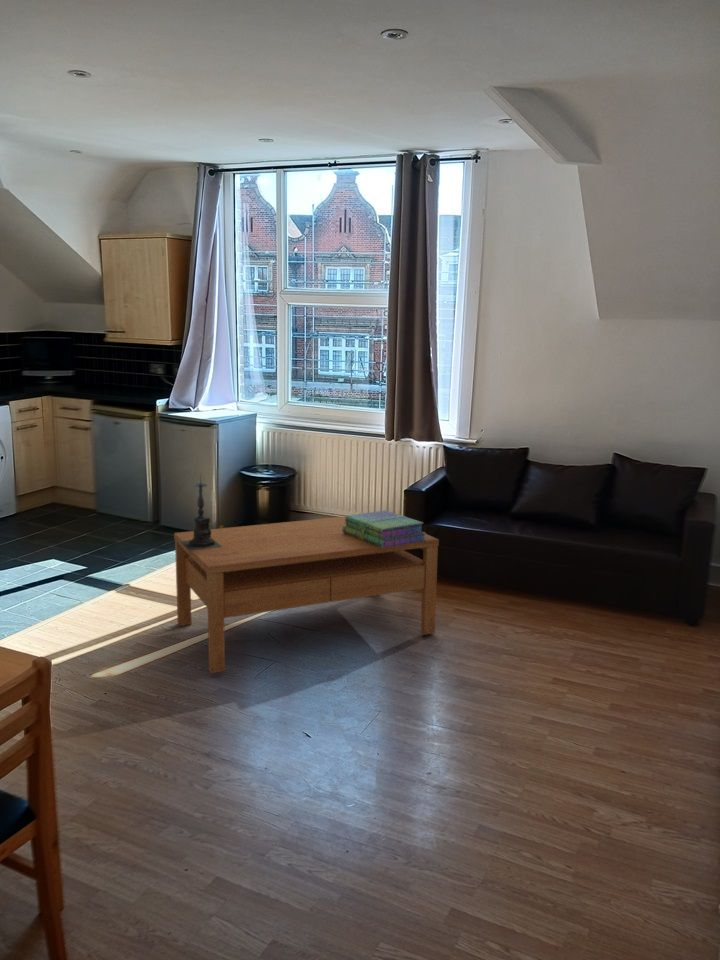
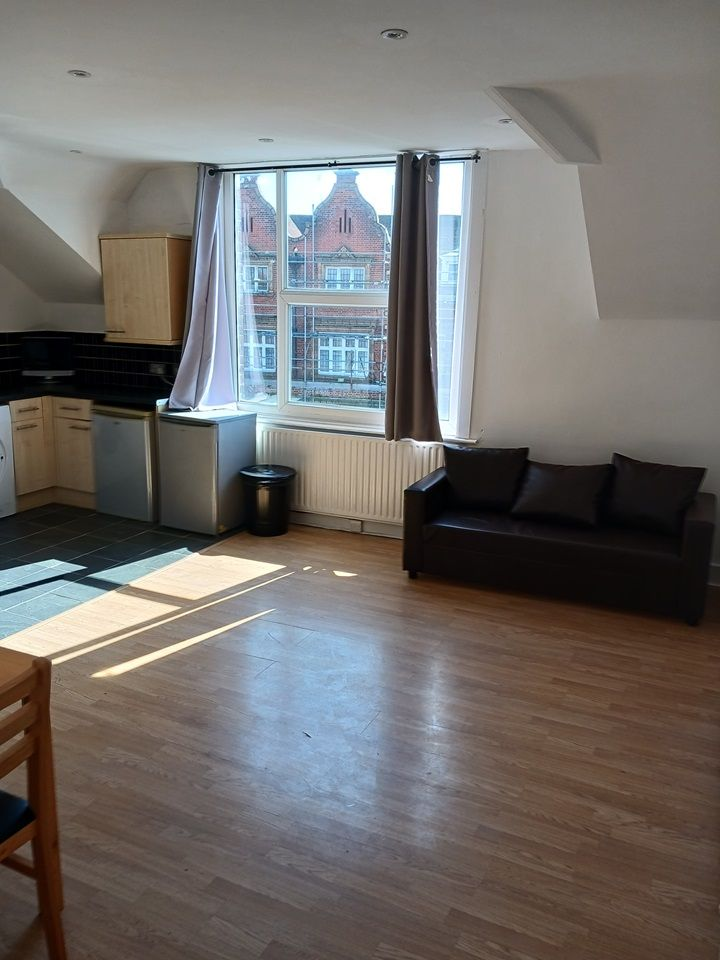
- coffee table [173,515,440,674]
- stack of books [342,509,427,548]
- candle holder [180,473,222,550]
